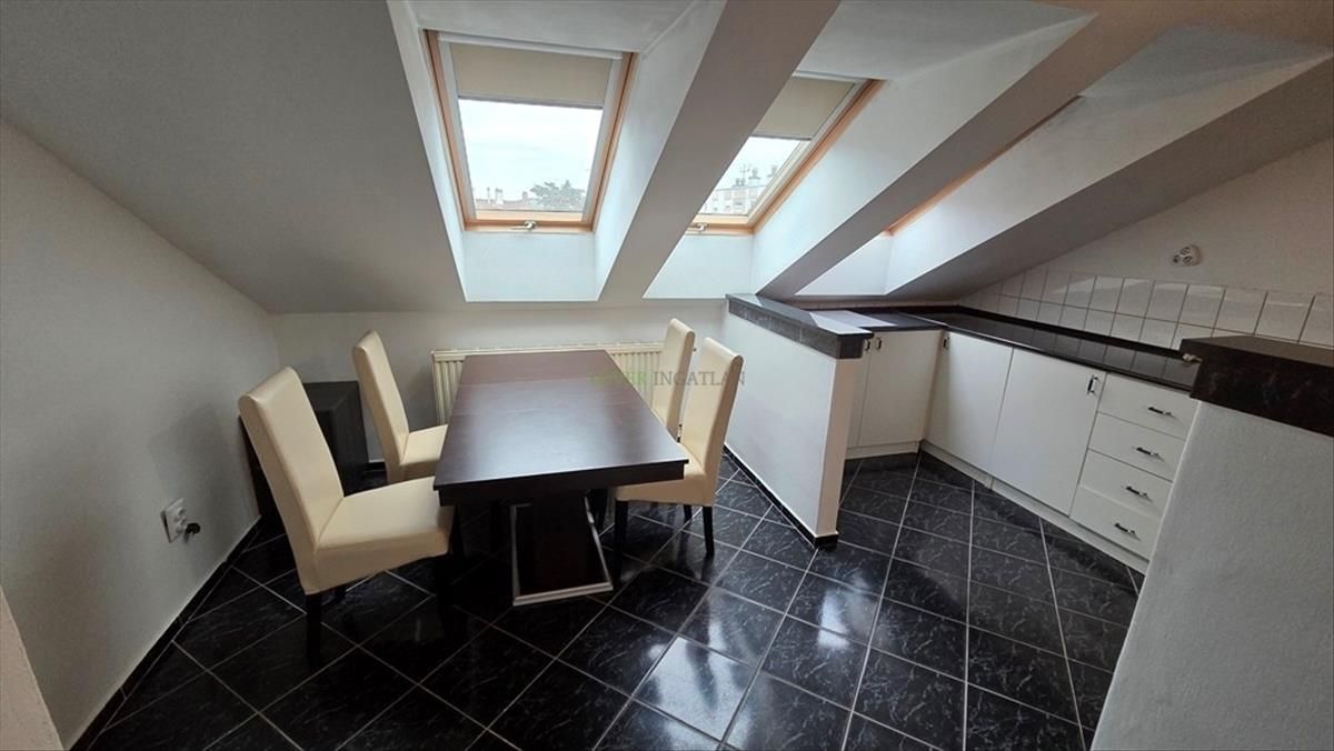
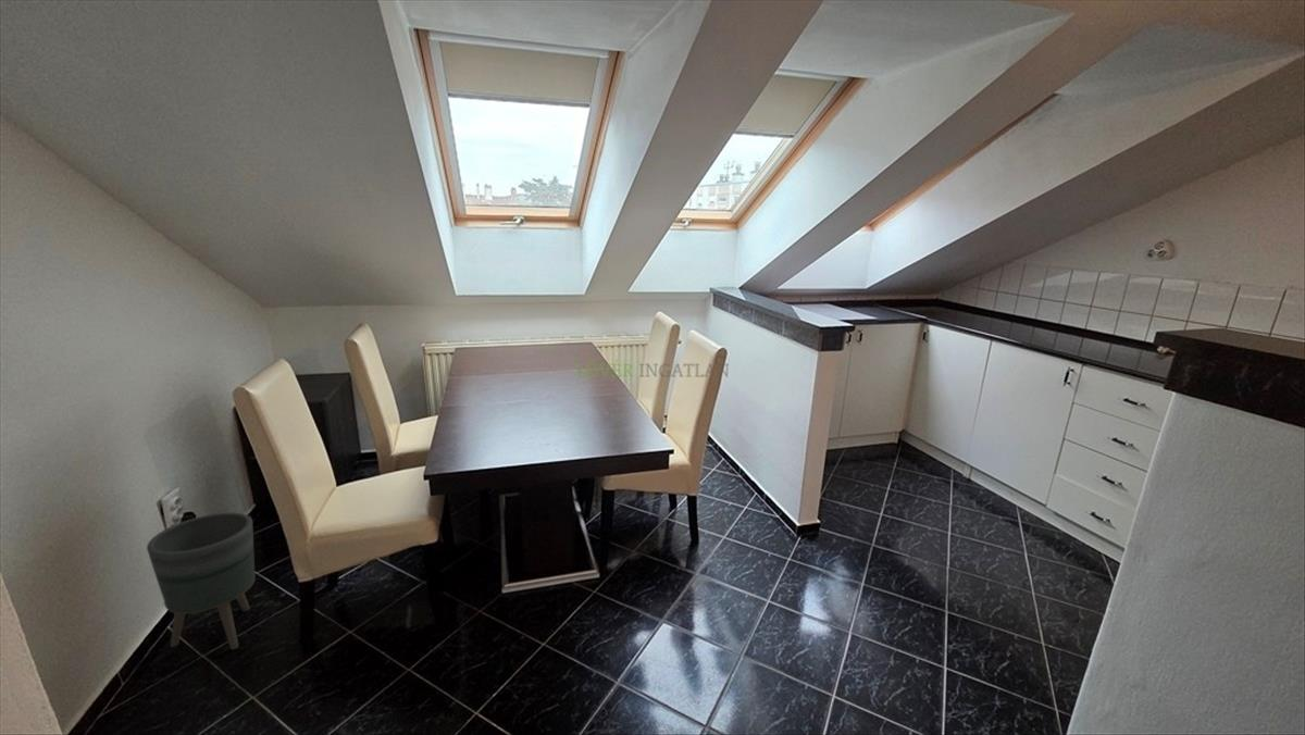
+ planter [146,511,257,650]
